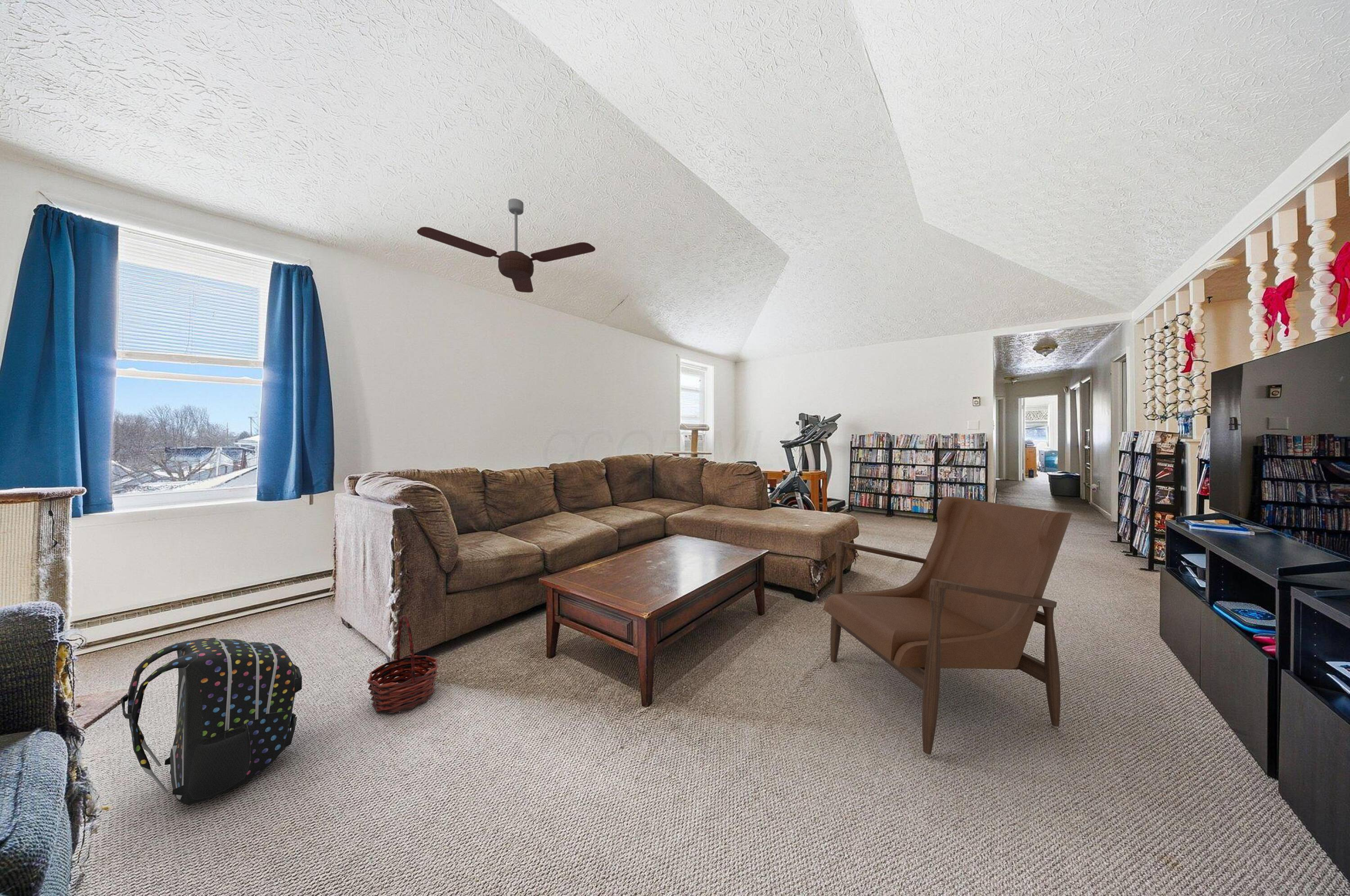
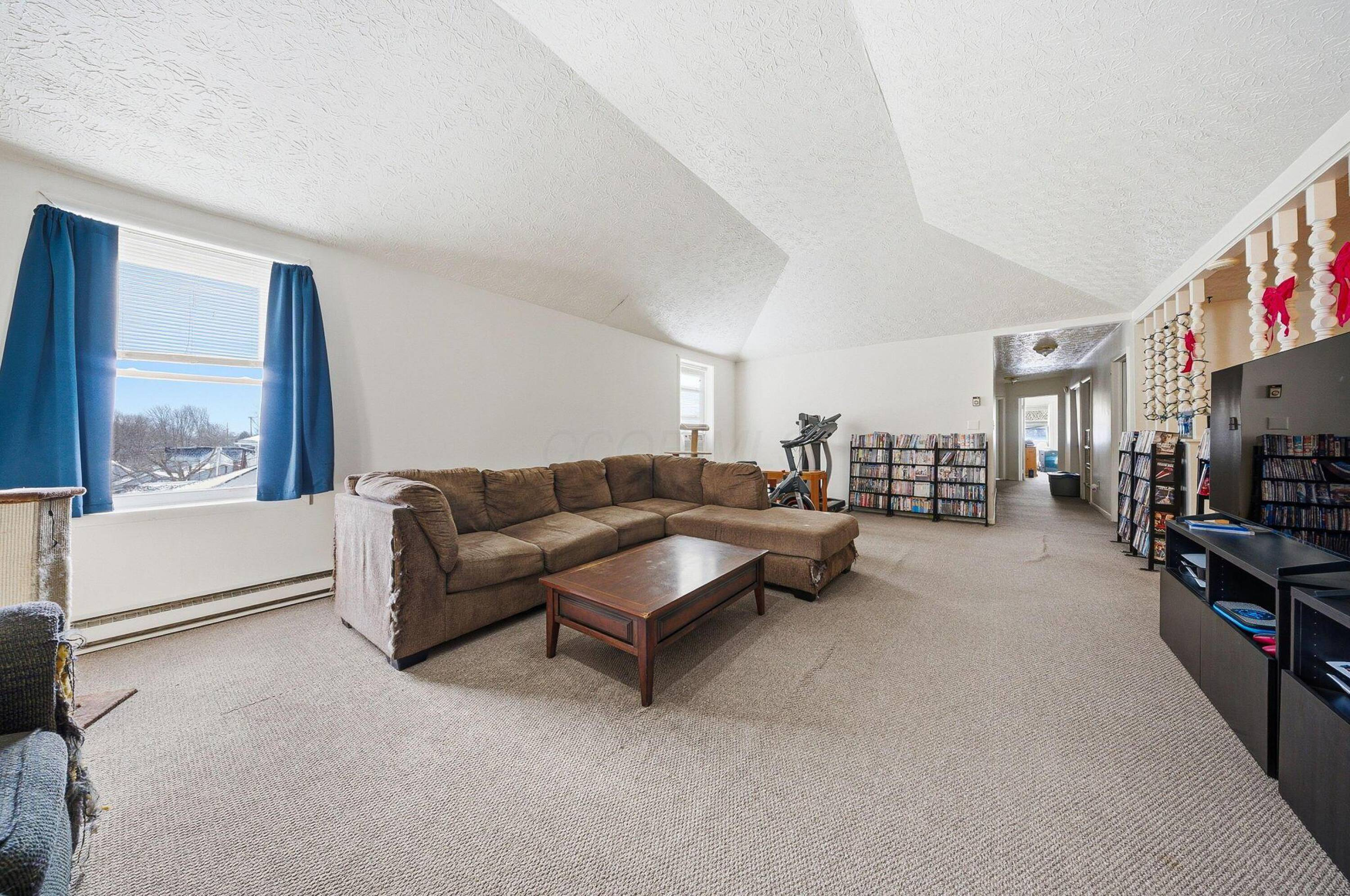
- ceiling fan [417,198,596,293]
- basket [367,615,439,713]
- armchair [823,496,1072,755]
- backpack [120,637,302,806]
